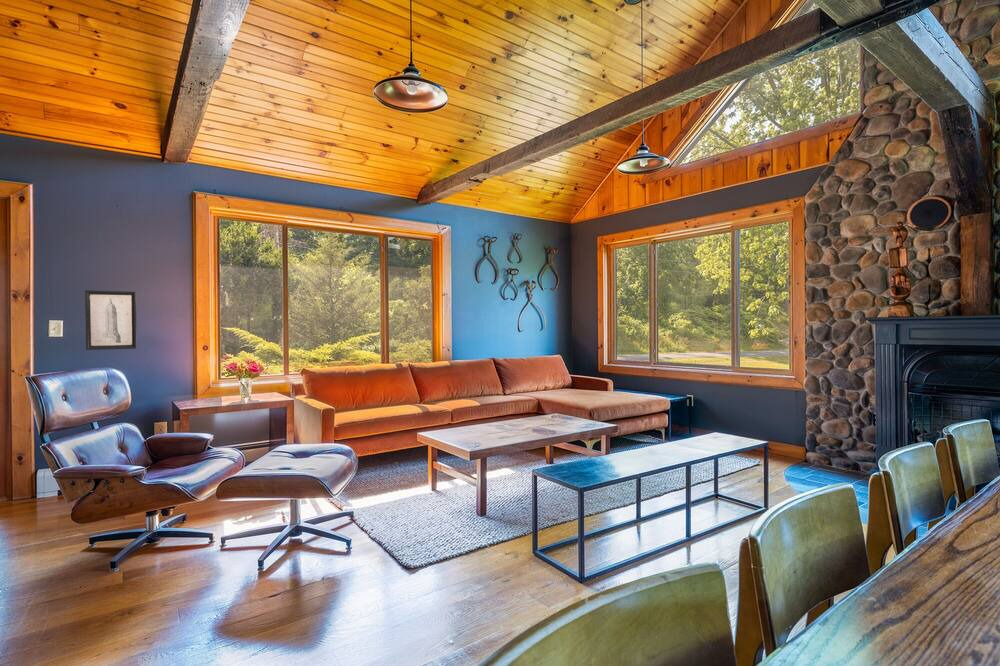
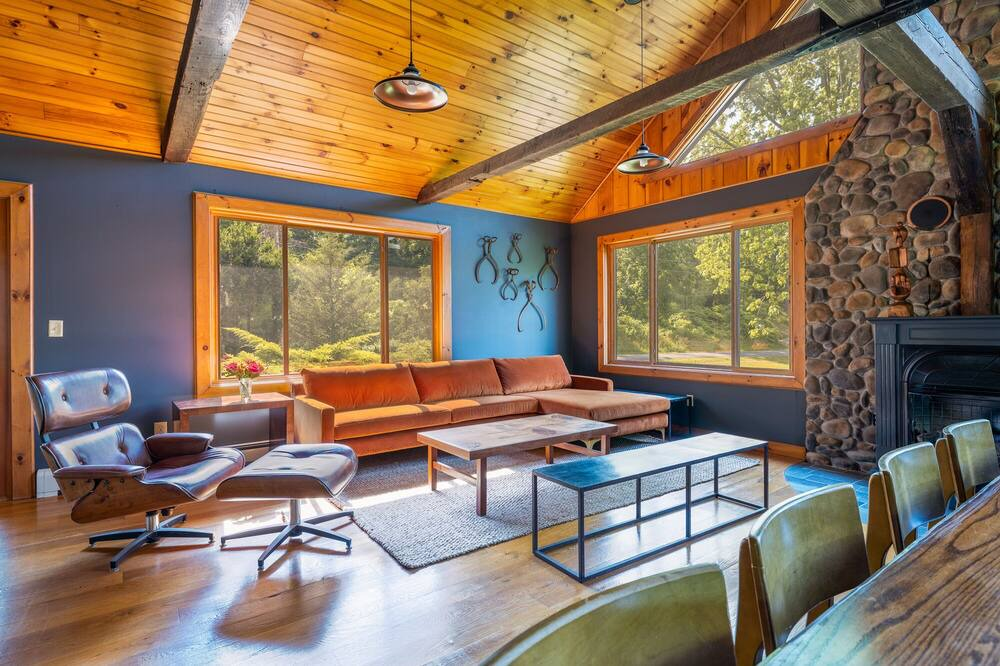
- wall art [84,289,138,351]
